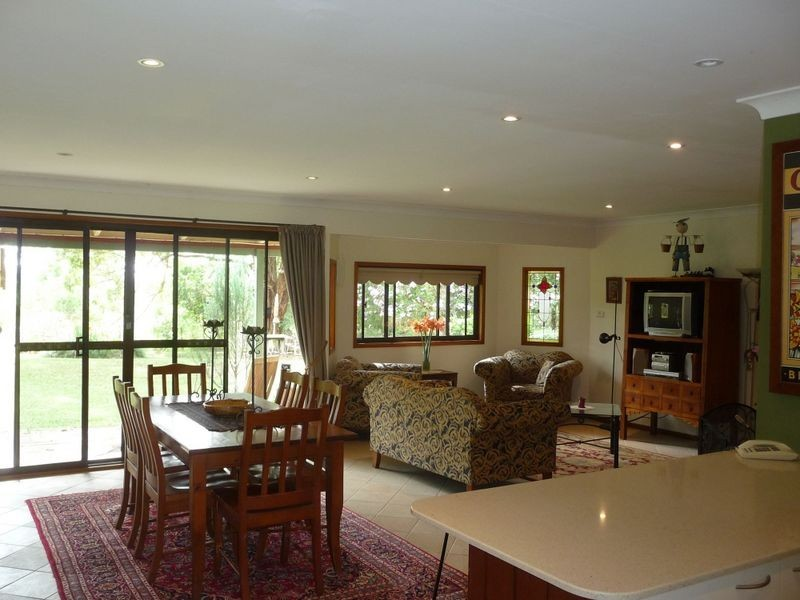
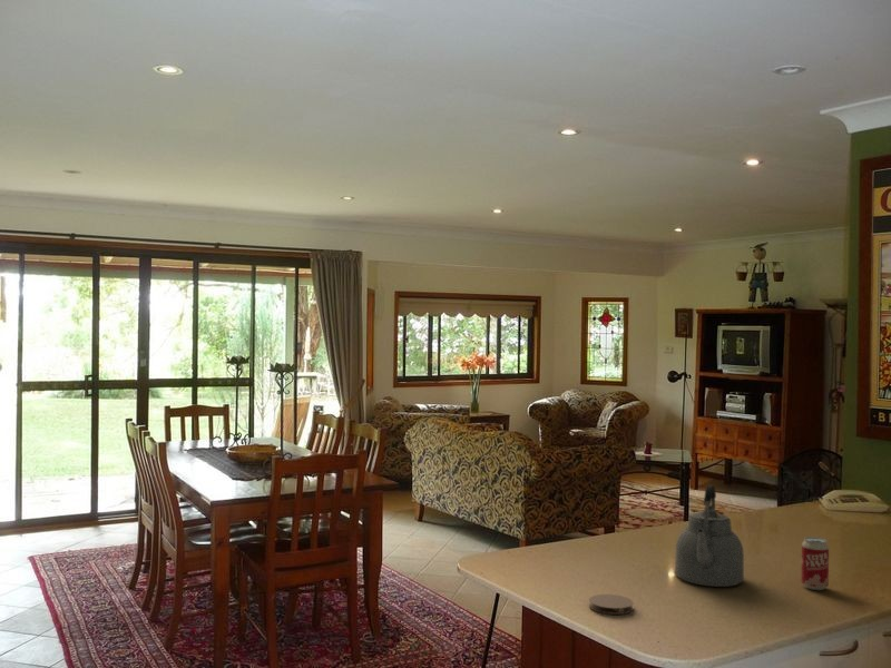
+ coaster [588,593,635,616]
+ kettle [674,484,745,588]
+ beverage can [801,537,830,591]
